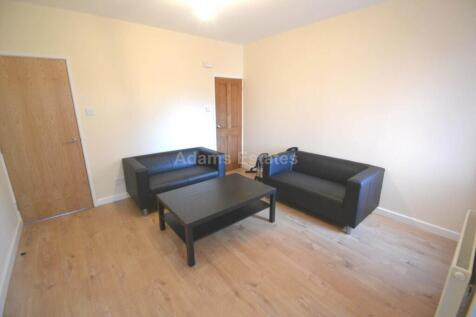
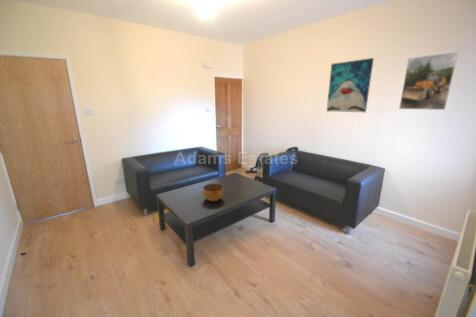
+ bowl [202,183,224,202]
+ wall art [326,57,375,113]
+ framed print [398,51,460,111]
